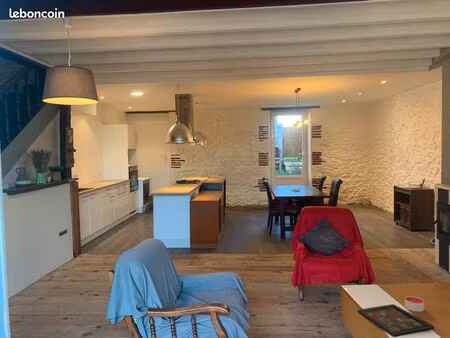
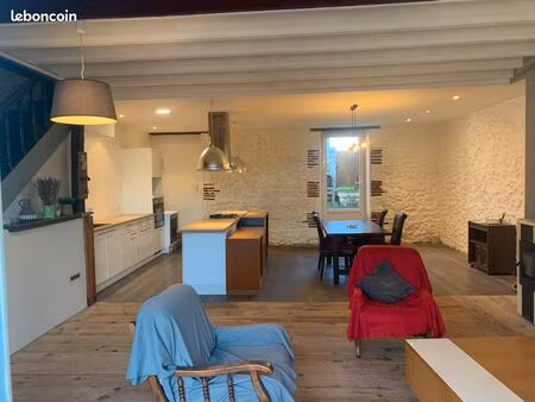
- decorative tray [356,303,435,338]
- candle [404,295,425,313]
